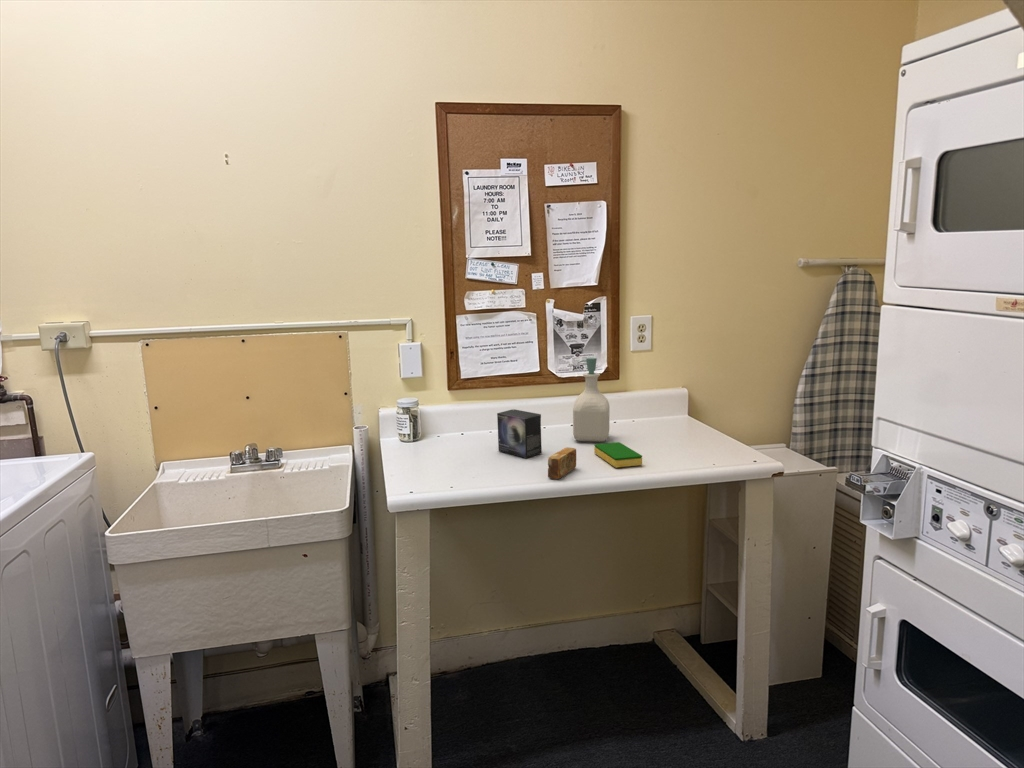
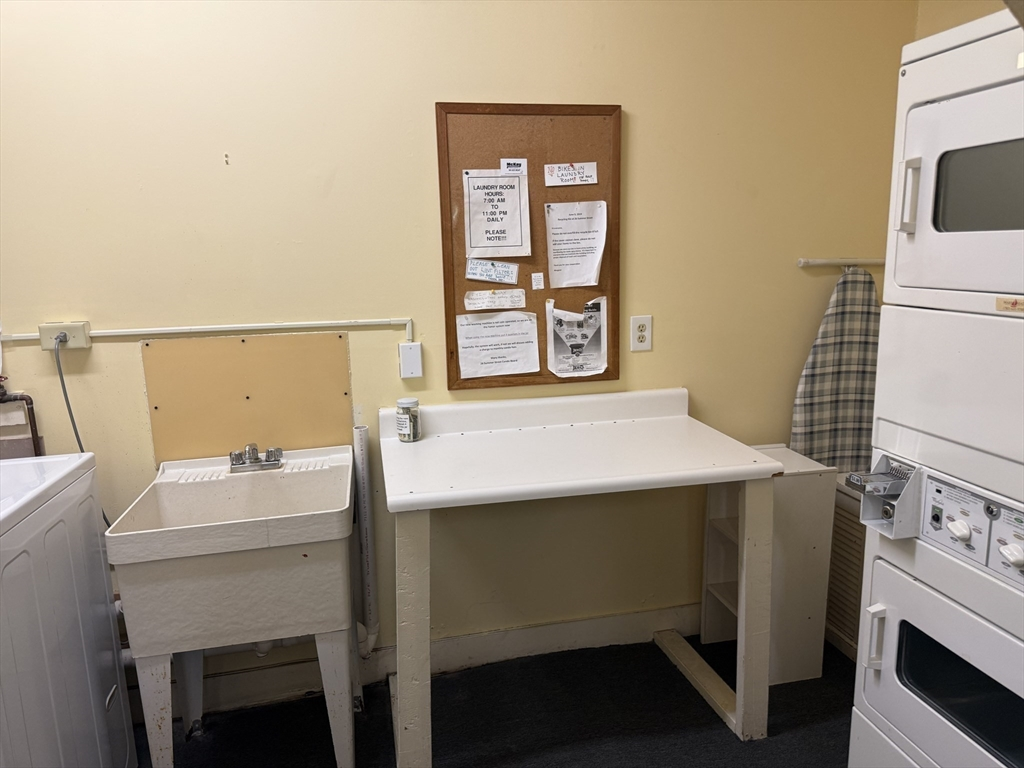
- soap bottle [572,357,610,443]
- soap bar [547,446,577,480]
- dish sponge [593,441,643,469]
- small box [496,408,543,459]
